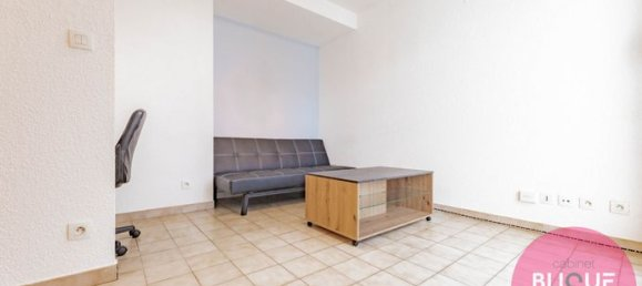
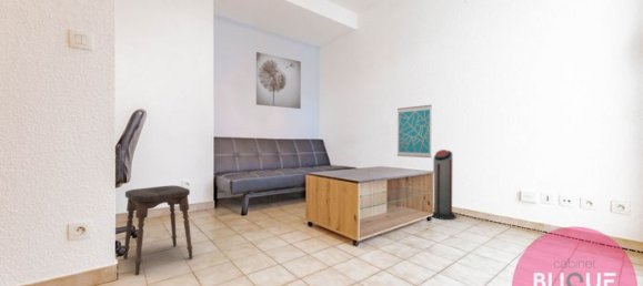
+ stool [122,184,193,275]
+ wall art [255,51,302,110]
+ wall art [396,104,433,159]
+ air purifier [431,149,456,221]
